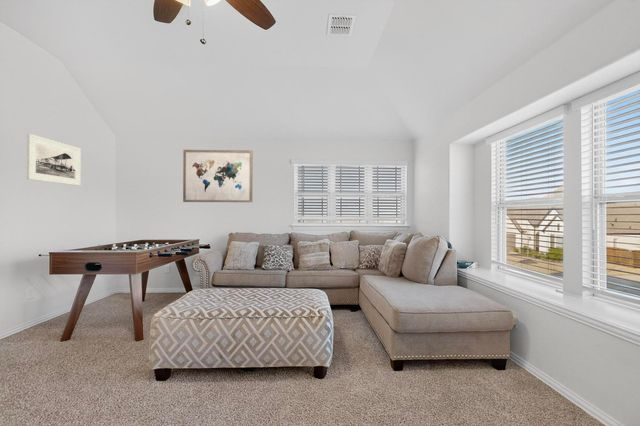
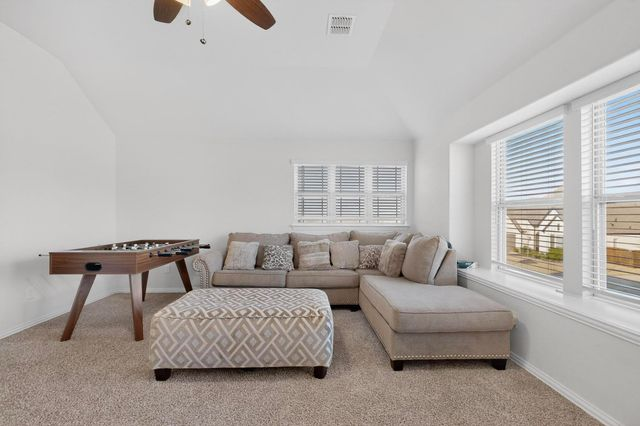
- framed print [26,133,82,187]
- wall art [182,149,254,203]
